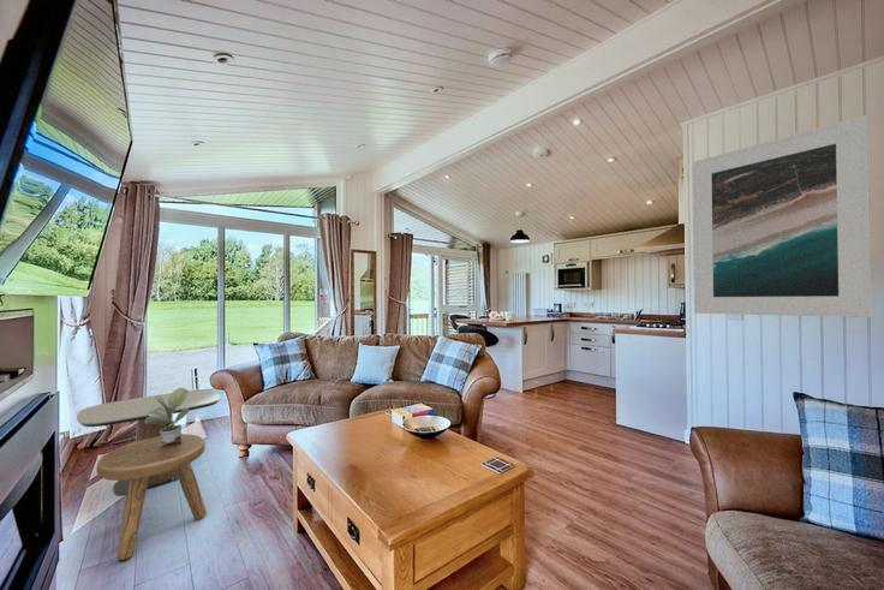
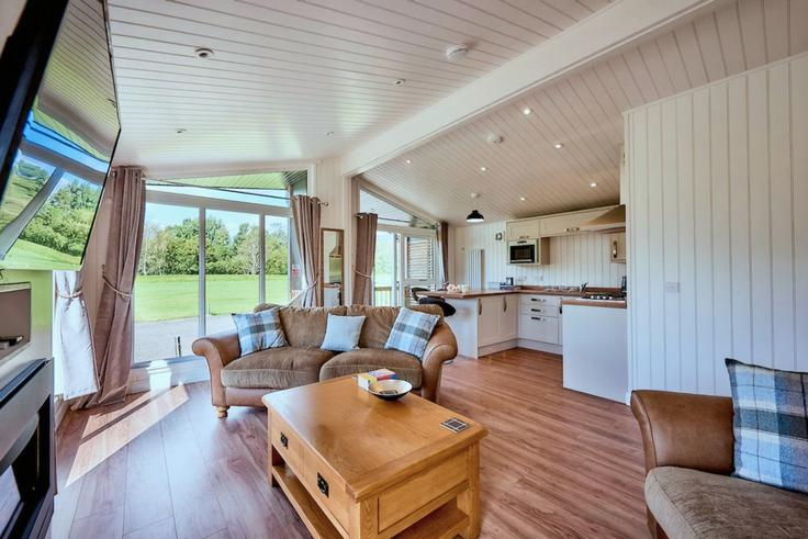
- stool [96,433,208,561]
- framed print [691,114,872,318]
- side table [76,388,221,496]
- potted plant [145,387,190,443]
